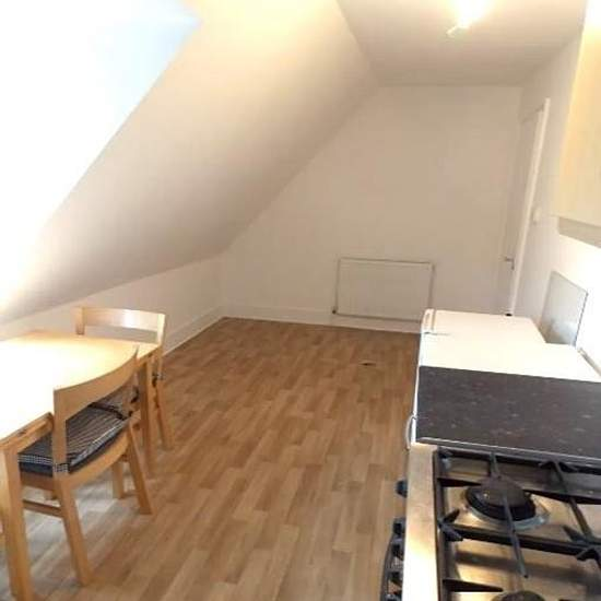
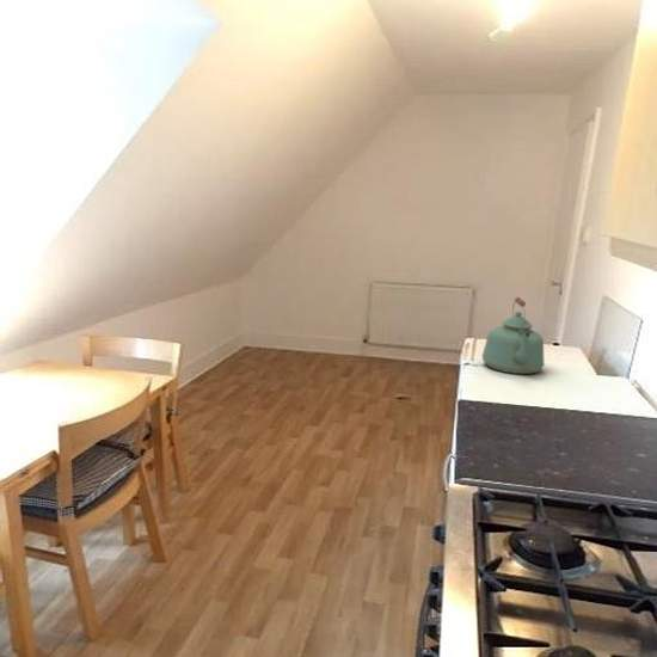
+ kettle [481,296,545,375]
